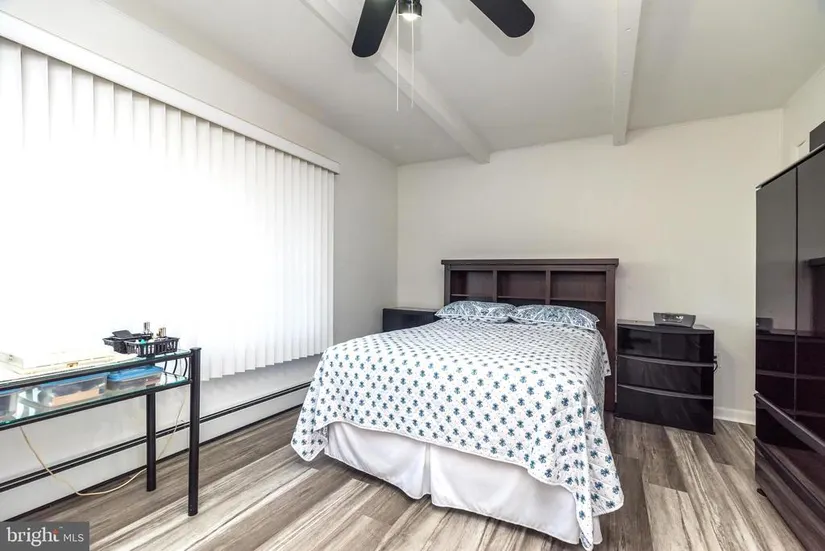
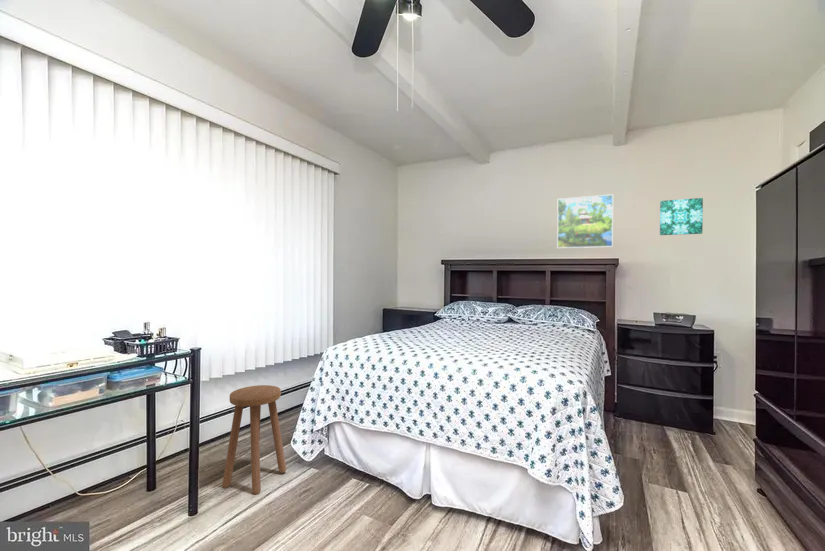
+ wall art [659,197,704,236]
+ stool [221,384,287,496]
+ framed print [556,193,614,249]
